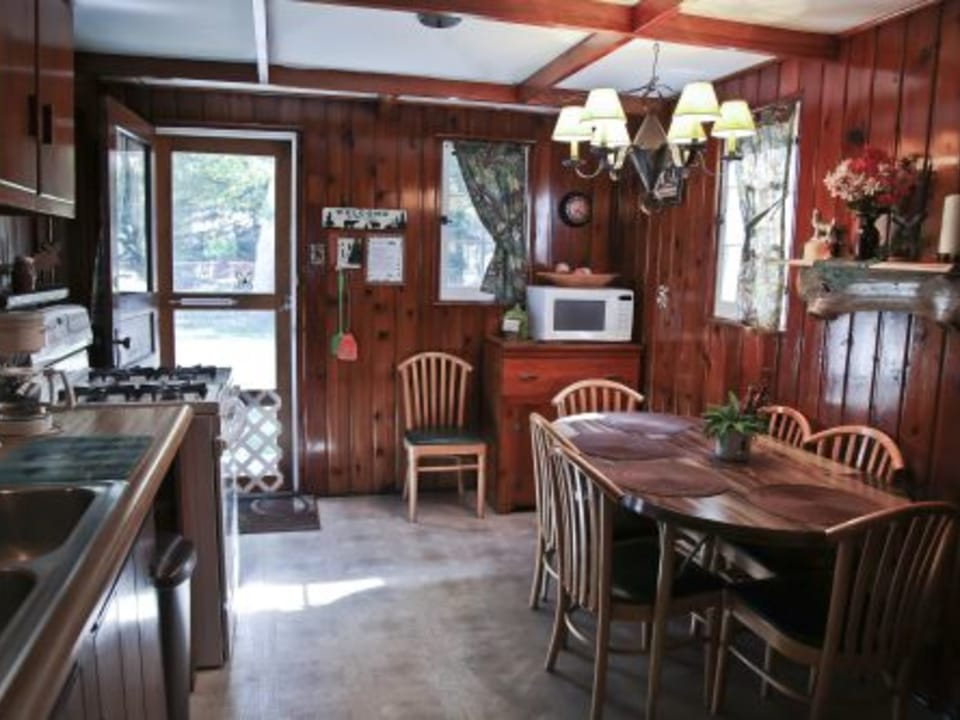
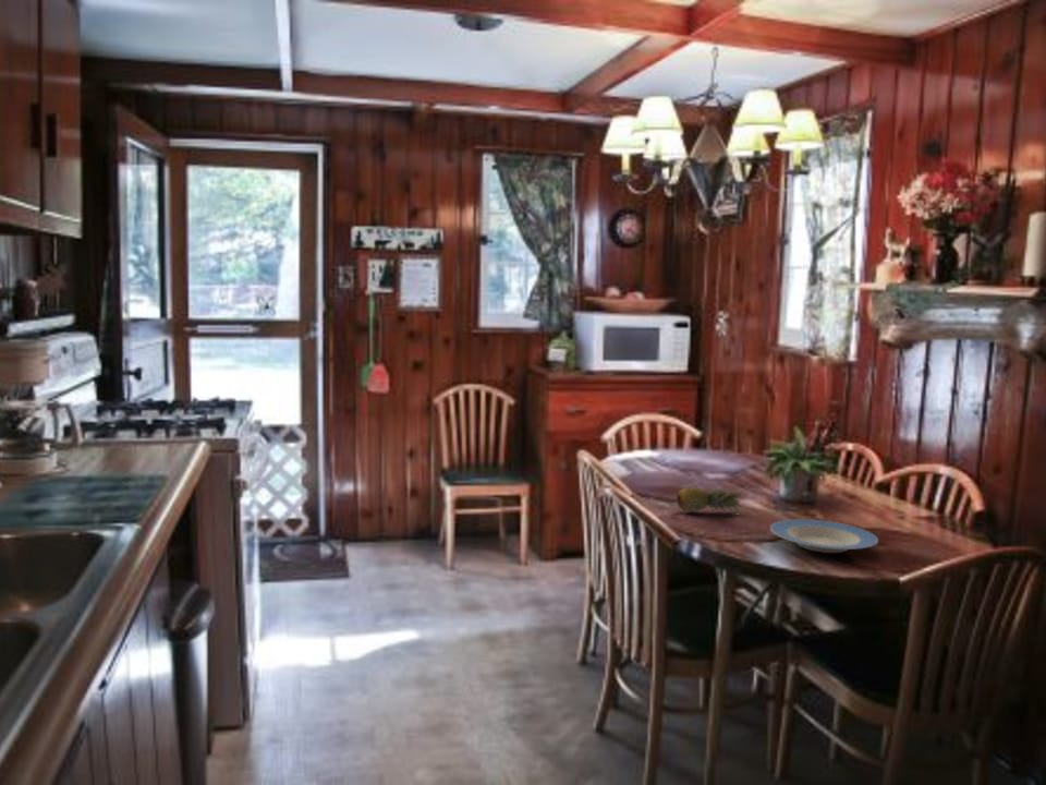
+ fruit [676,486,745,512]
+ plate [769,518,879,554]
